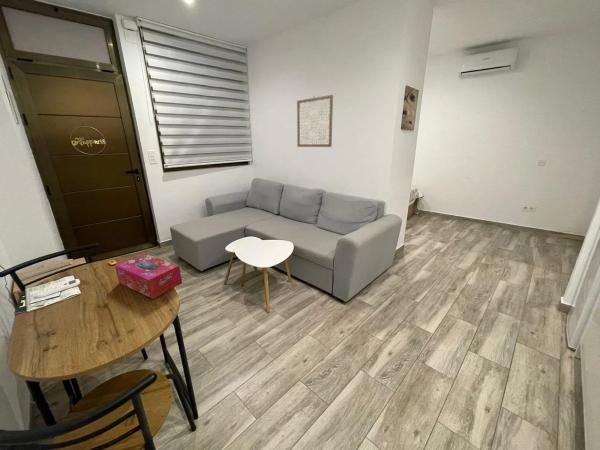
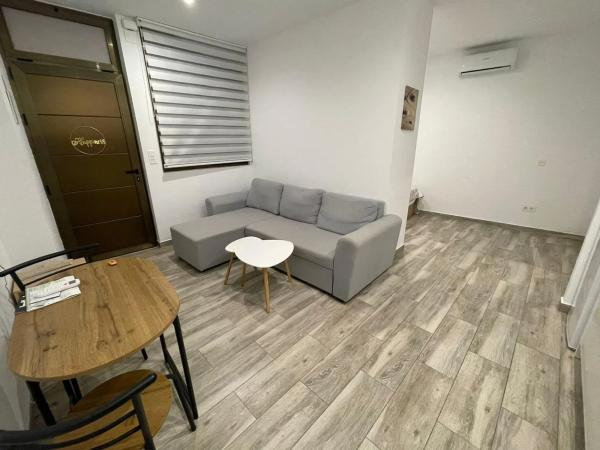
- wall art [296,94,334,148]
- tissue box [114,253,183,300]
